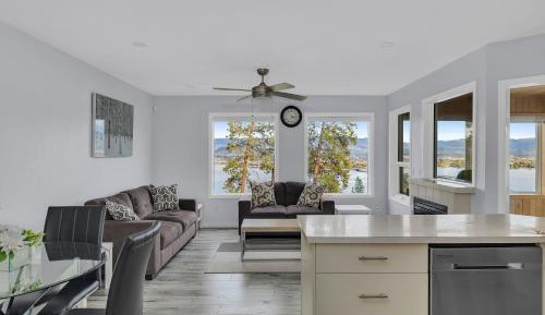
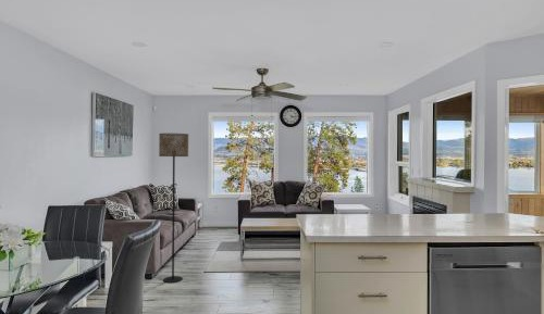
+ floor lamp [158,133,189,284]
